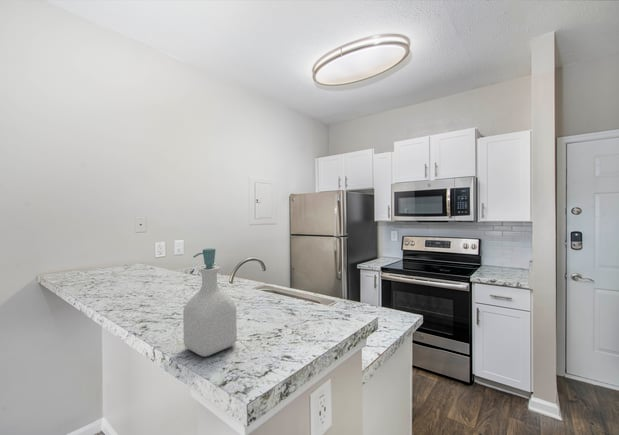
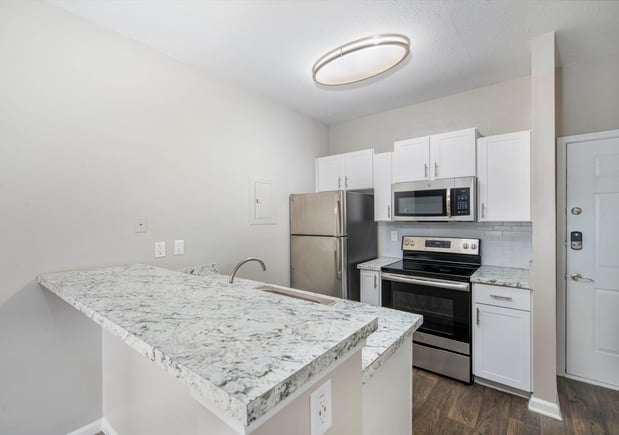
- soap bottle [182,247,238,358]
